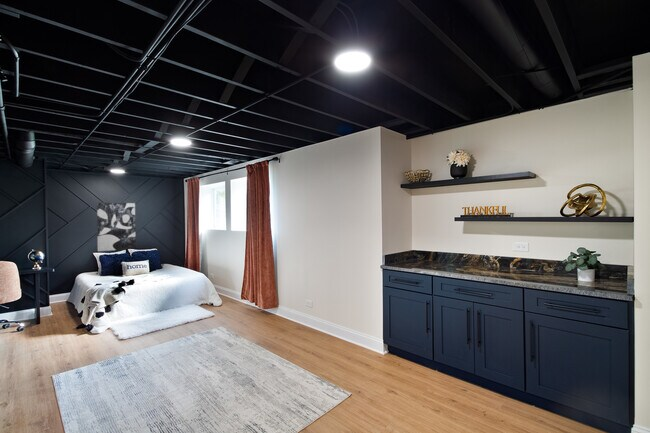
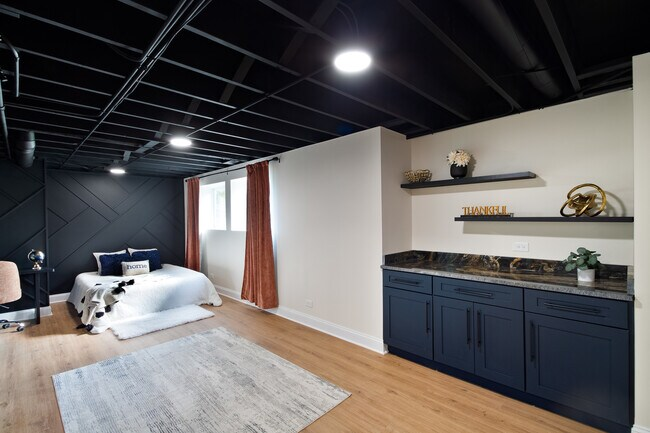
- wall art [96,202,137,252]
